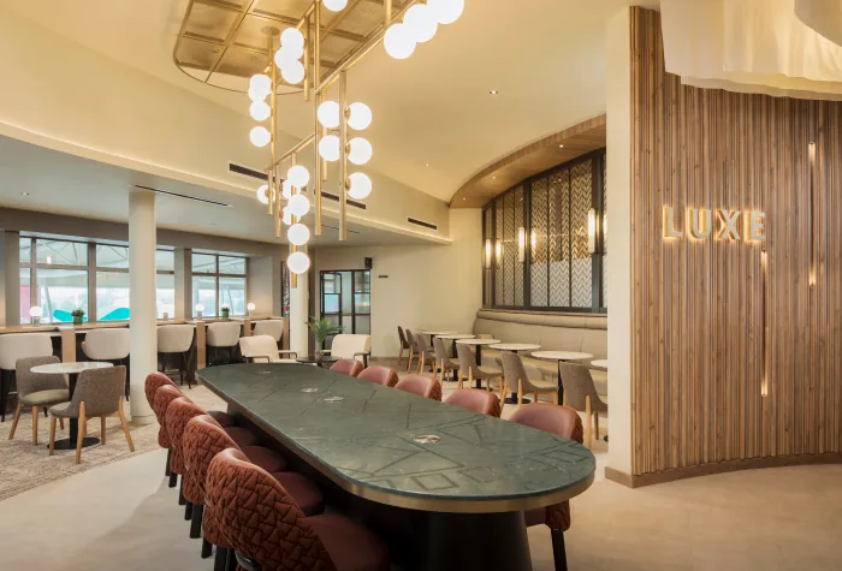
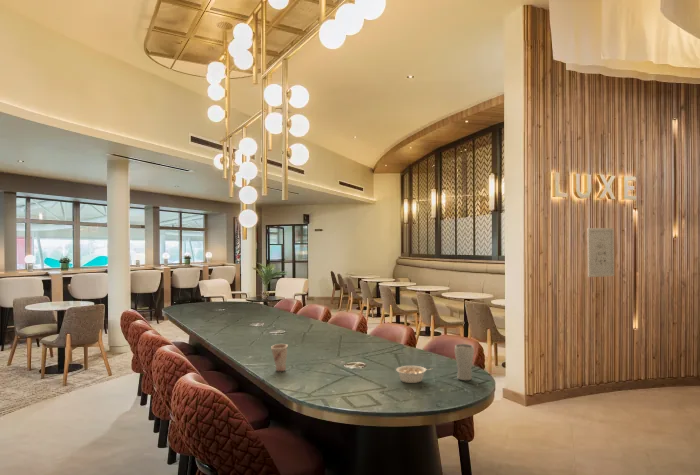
+ wall art [586,227,615,278]
+ drinking glass [454,343,475,381]
+ cup [270,343,289,372]
+ legume [395,365,433,384]
